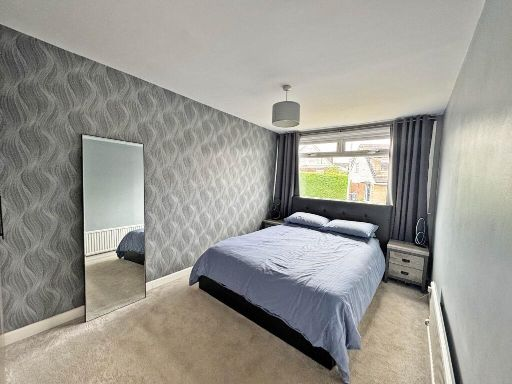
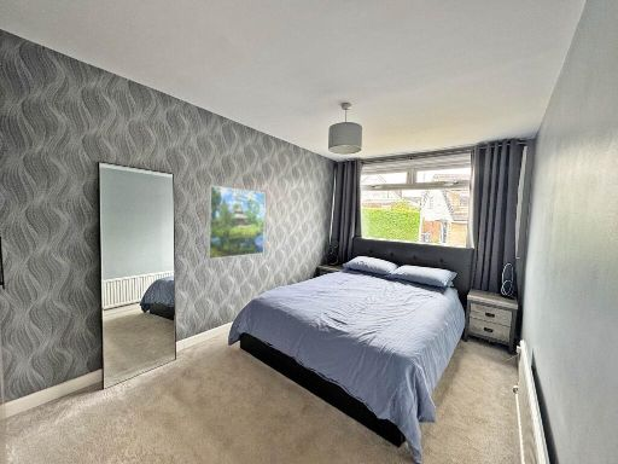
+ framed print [206,184,267,260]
